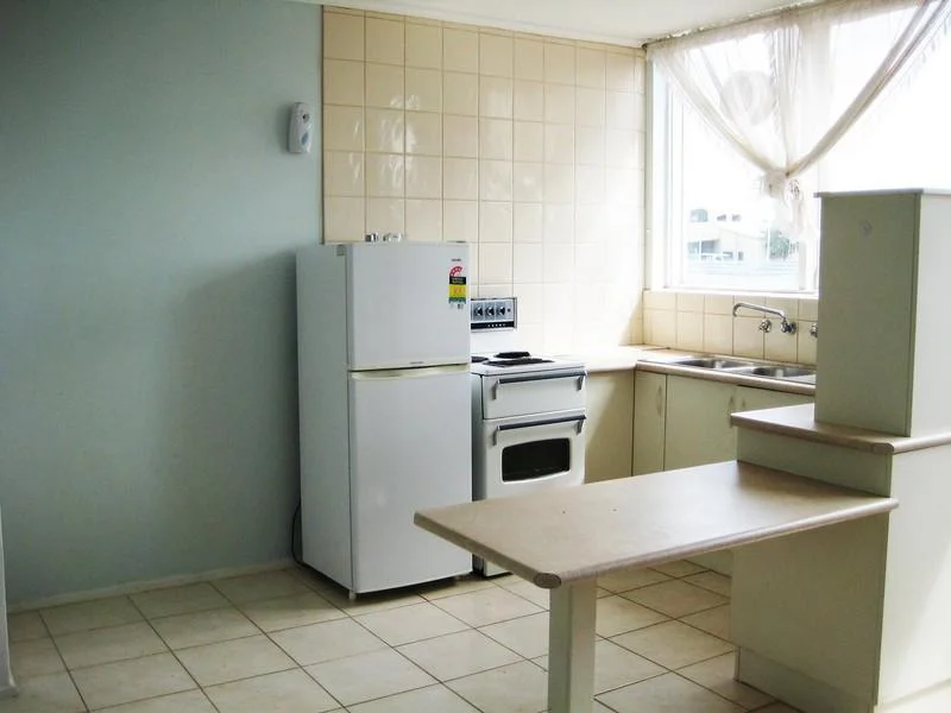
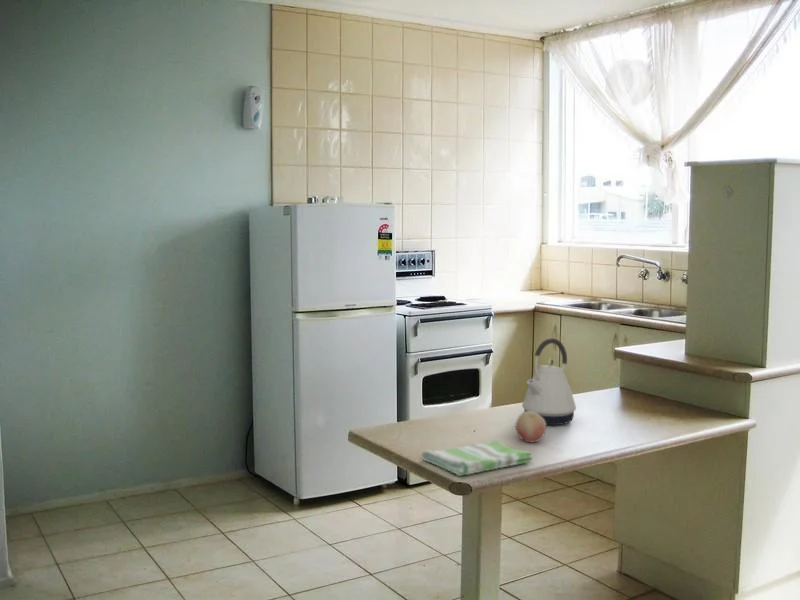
+ kettle [521,337,577,426]
+ dish towel [420,440,533,477]
+ fruit [515,411,547,444]
